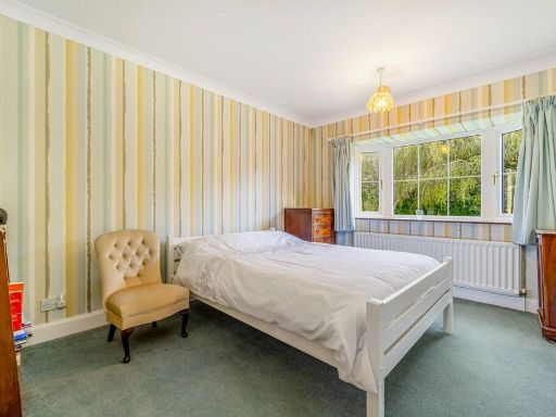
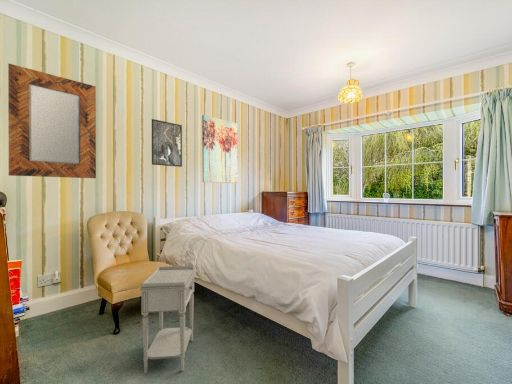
+ wall art [201,114,238,184]
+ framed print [151,118,183,168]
+ nightstand [139,265,198,375]
+ home mirror [7,62,97,179]
